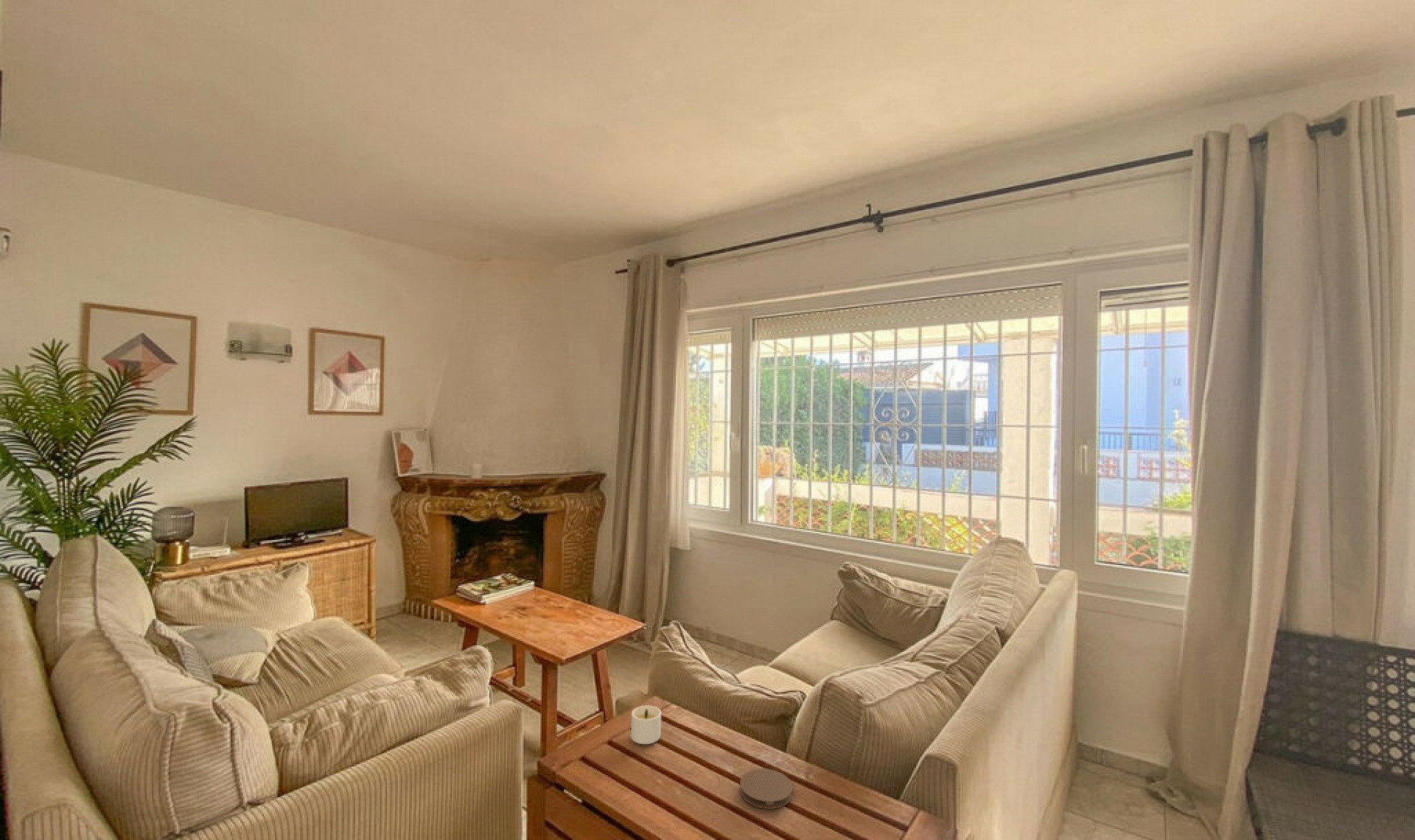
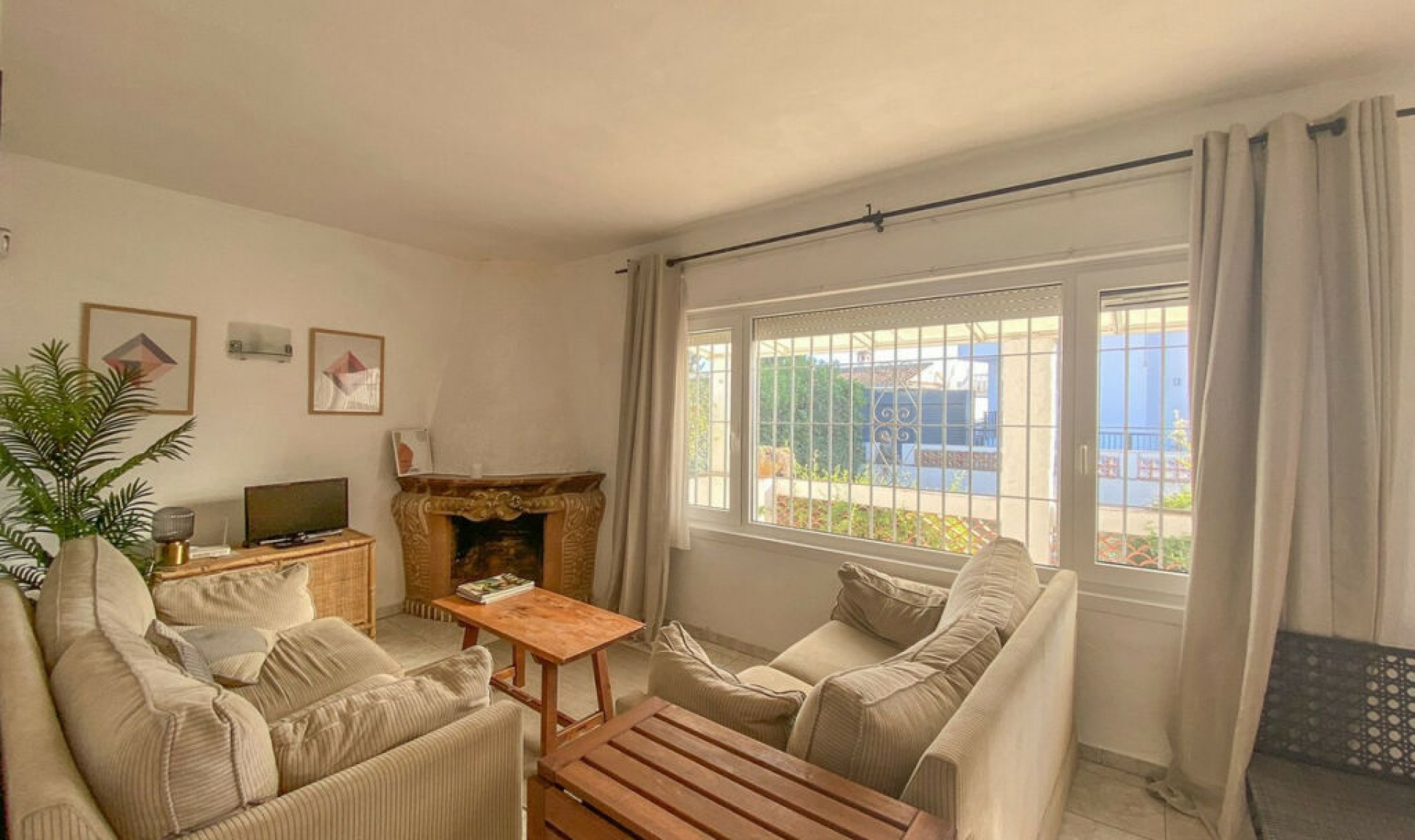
- coaster [739,768,794,810]
- candle [630,704,662,745]
